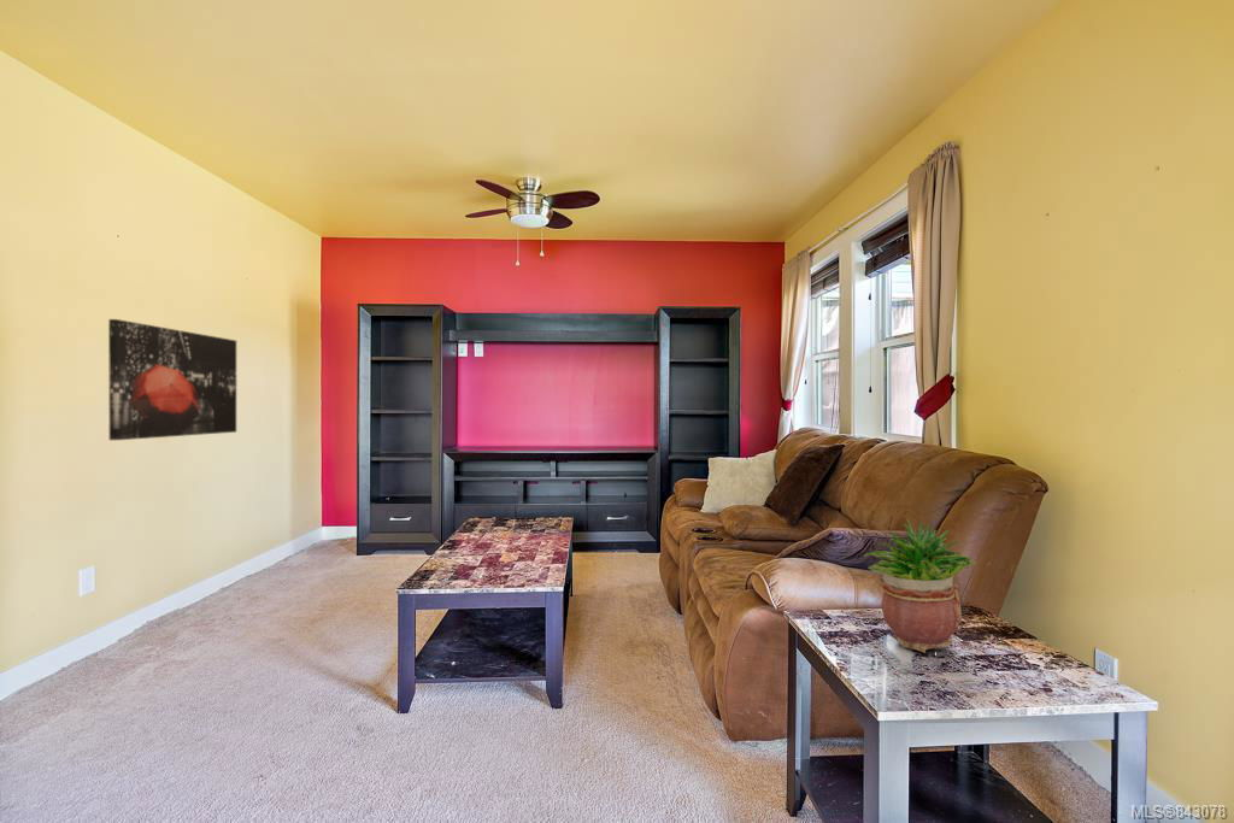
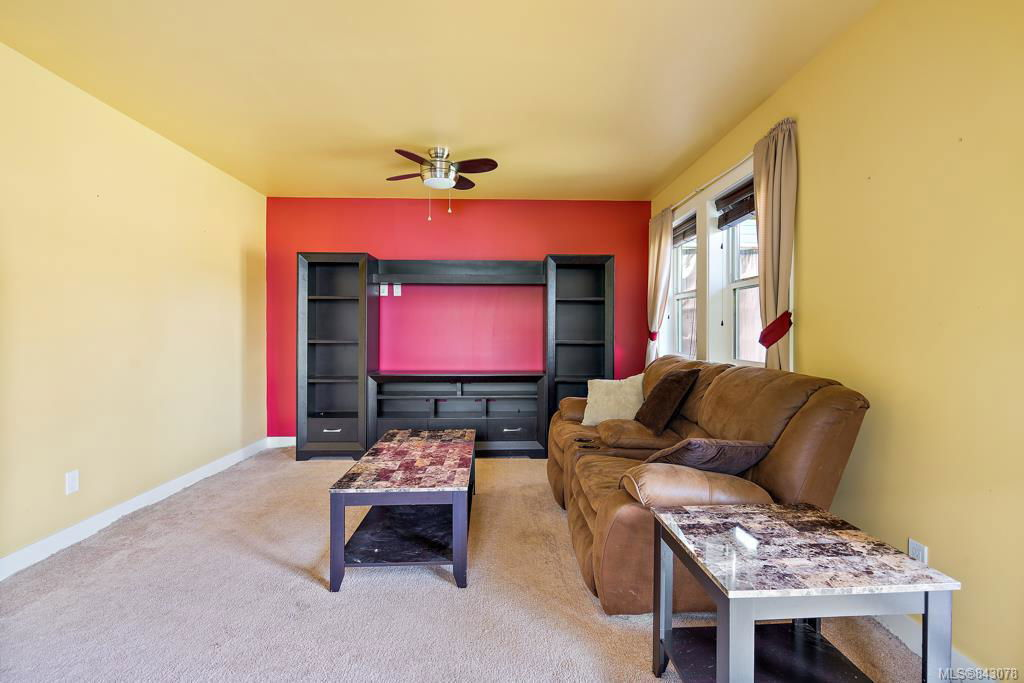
- potted plant [863,517,979,656]
- wall art [107,318,237,441]
